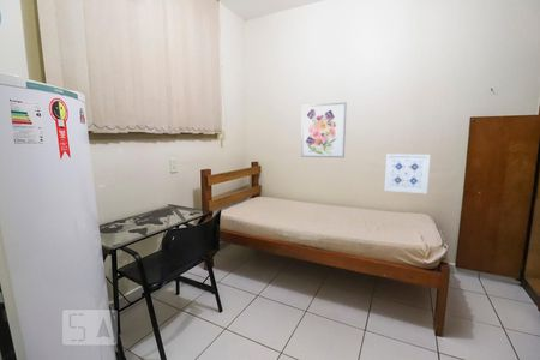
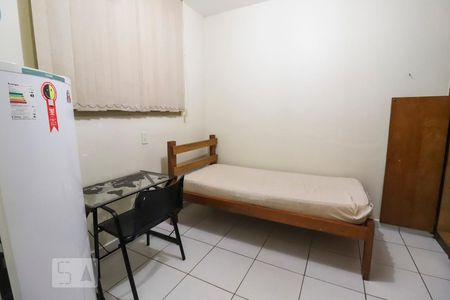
- wall art [300,101,348,160]
- wall art [383,152,432,194]
